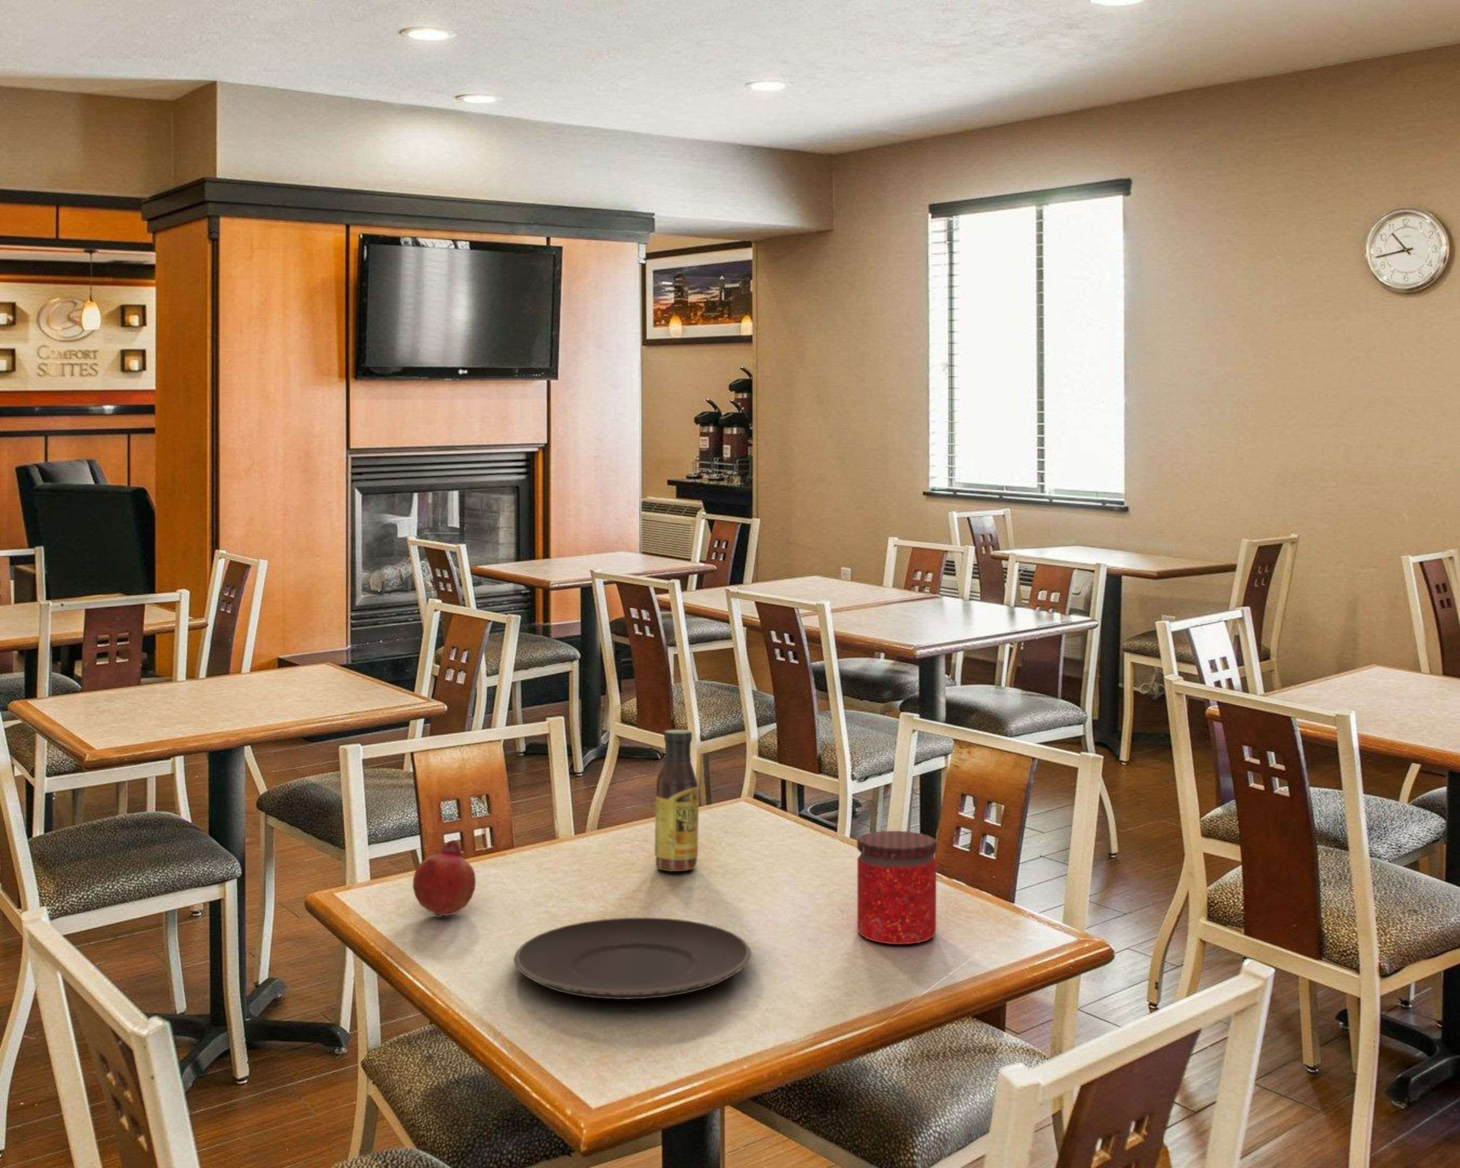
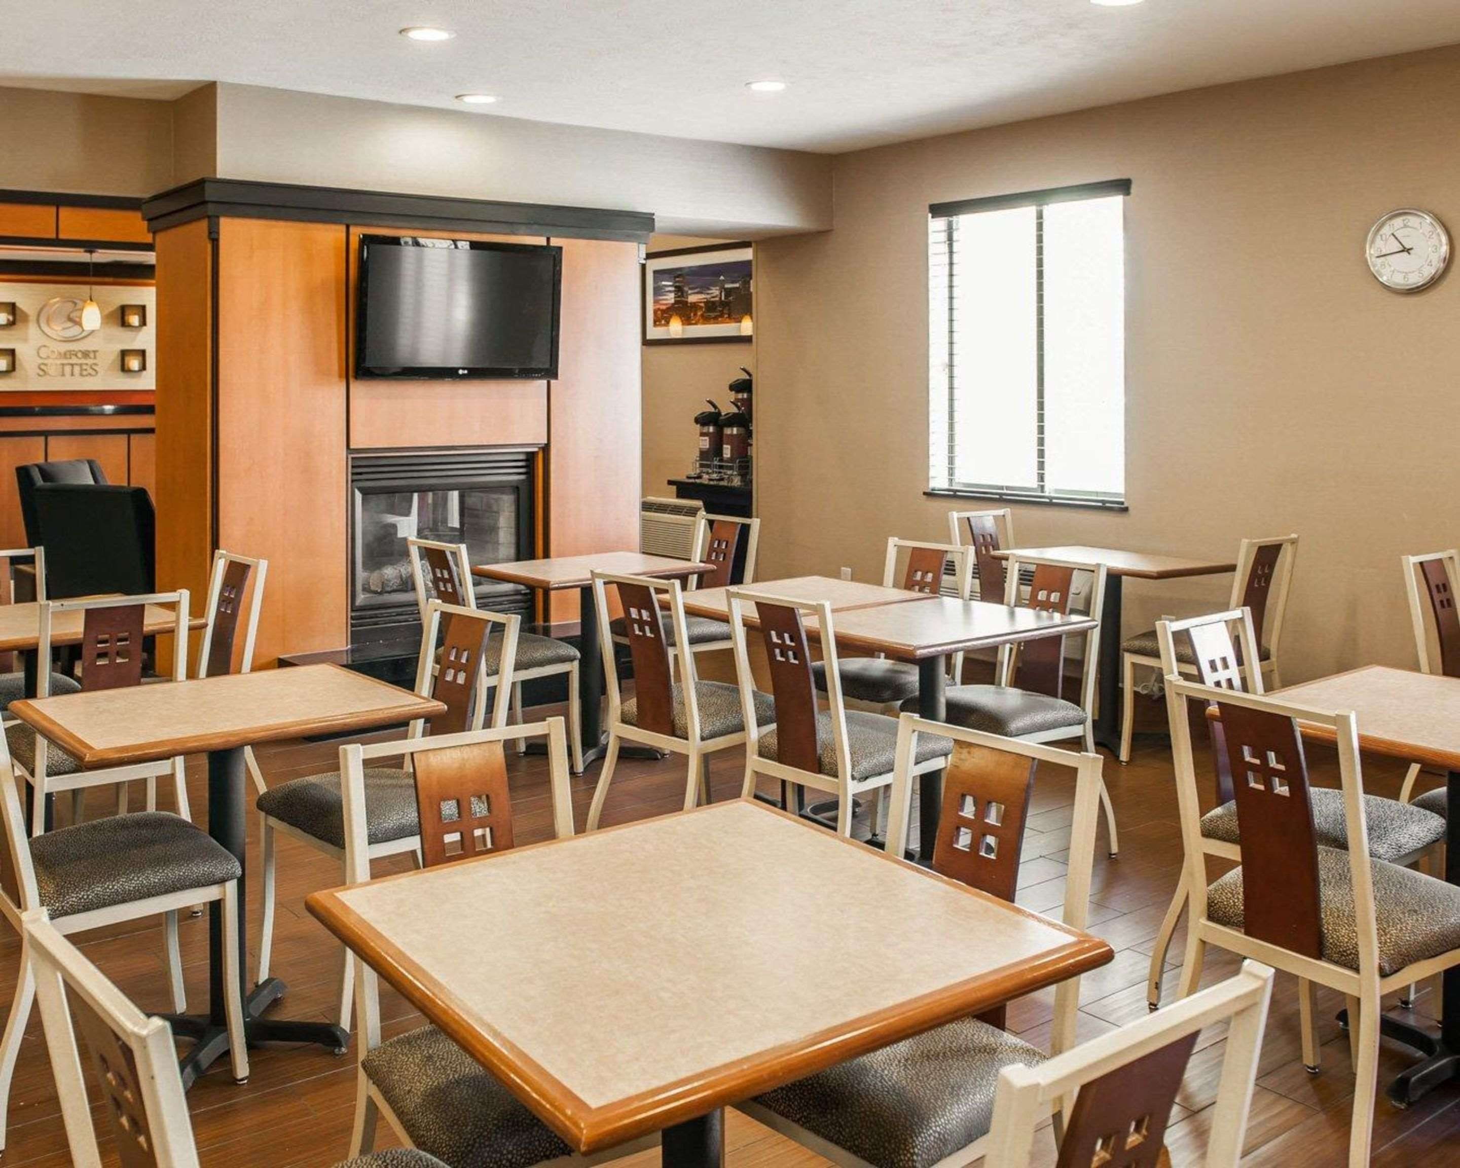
- jam [857,831,937,945]
- sauce bottle [654,729,700,872]
- fruit [412,839,477,918]
- plate [512,917,752,1000]
